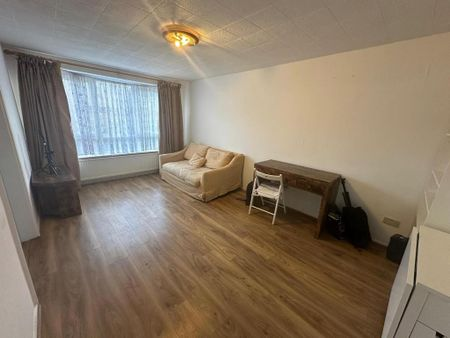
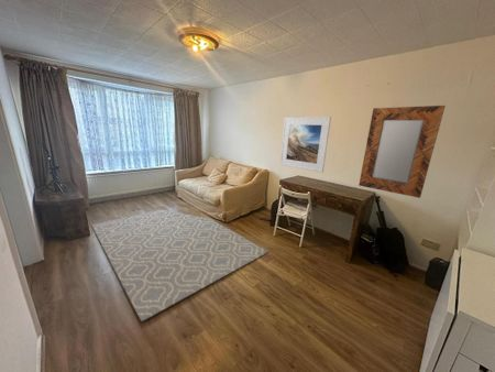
+ rug [90,209,270,322]
+ home mirror [358,105,447,199]
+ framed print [279,116,332,174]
